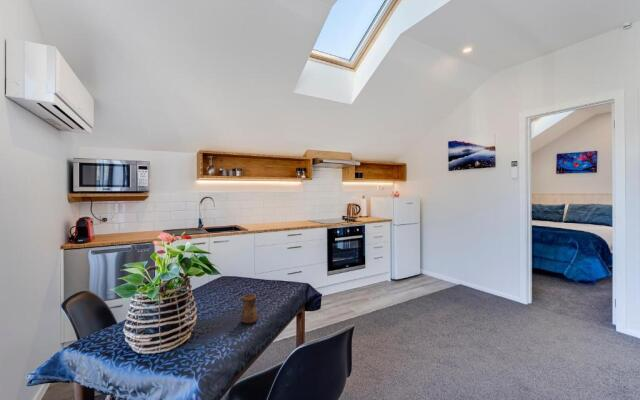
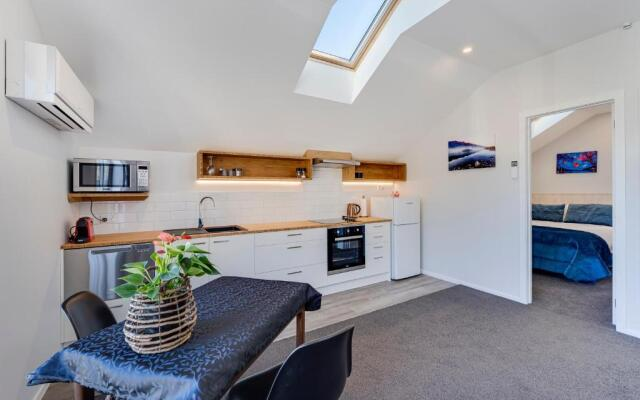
- cup [240,293,259,324]
